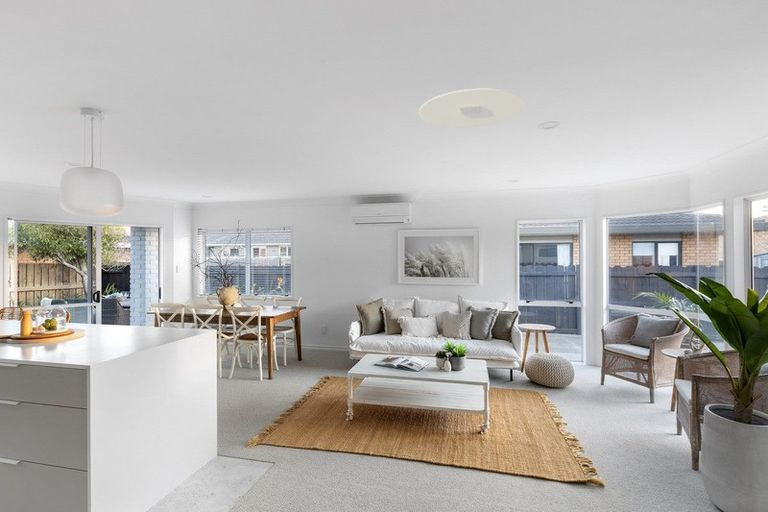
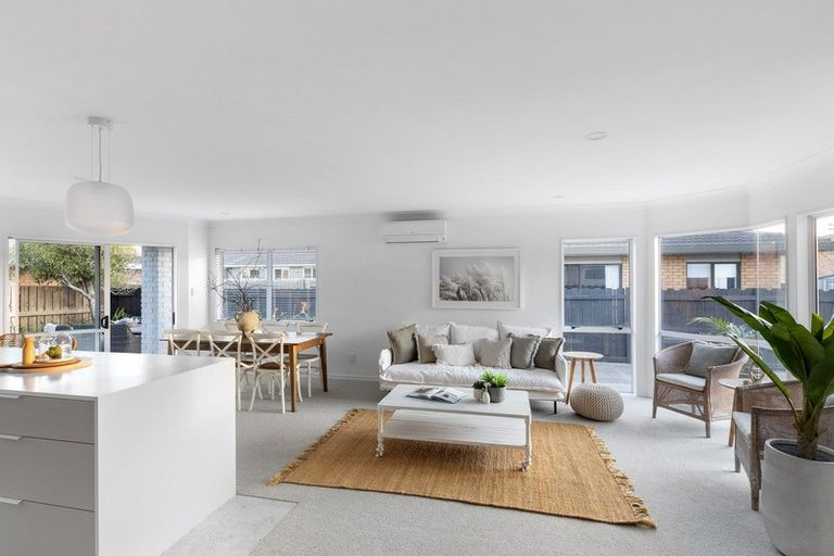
- ceiling light [418,88,526,129]
